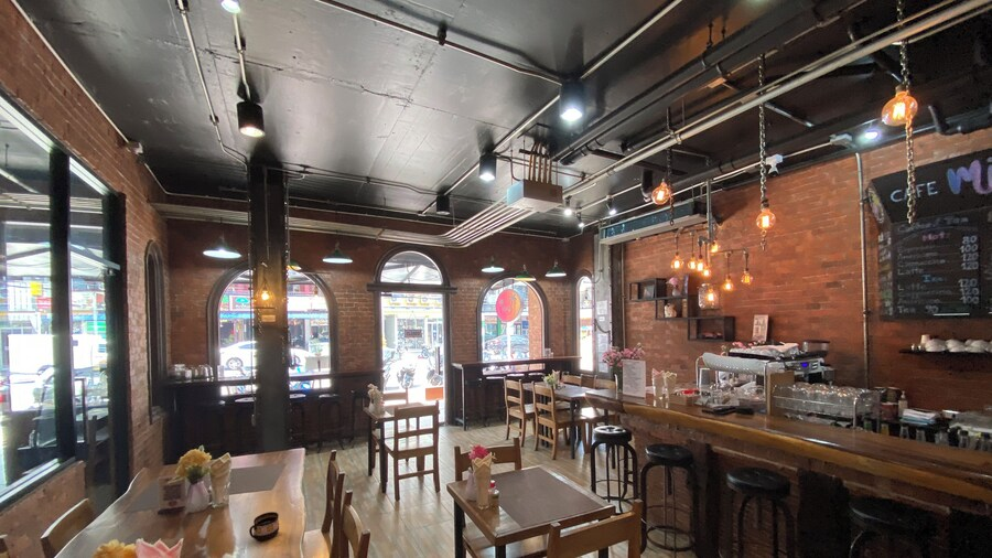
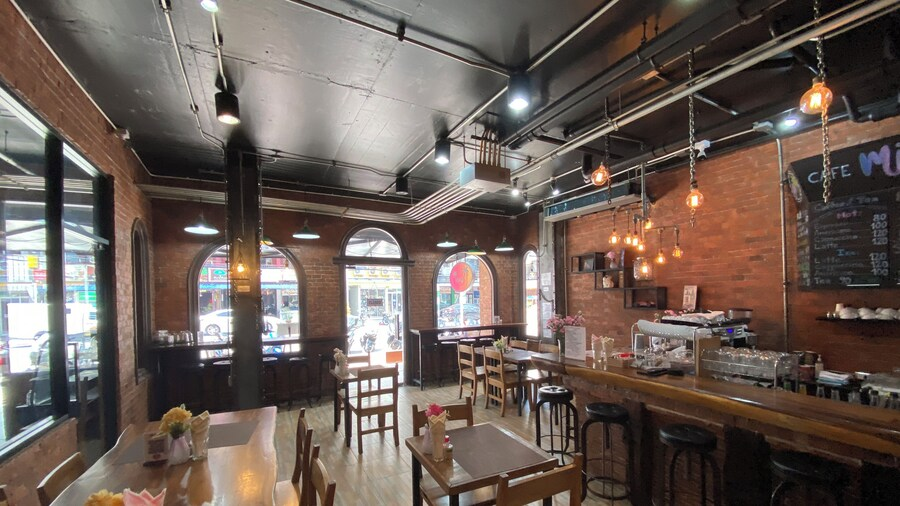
- cup [248,511,280,541]
